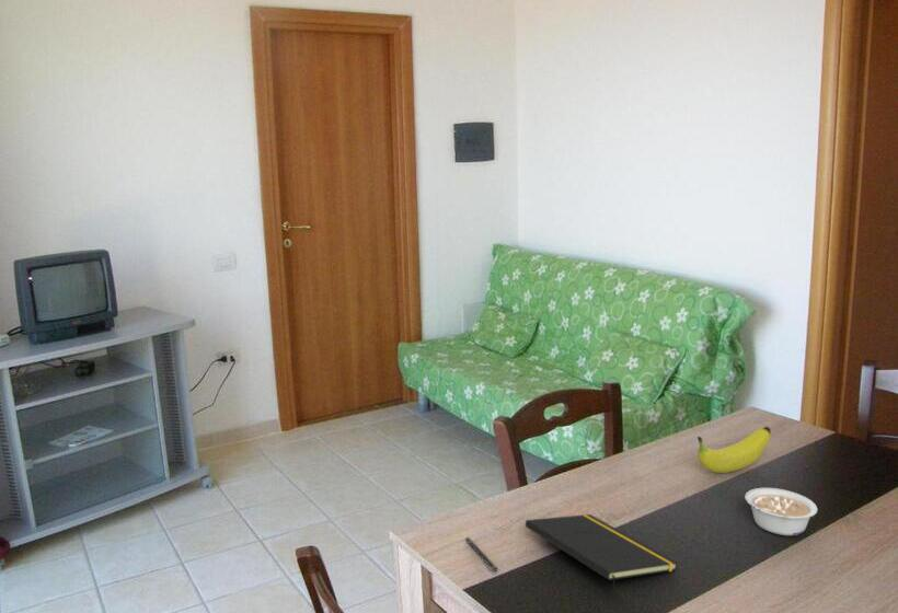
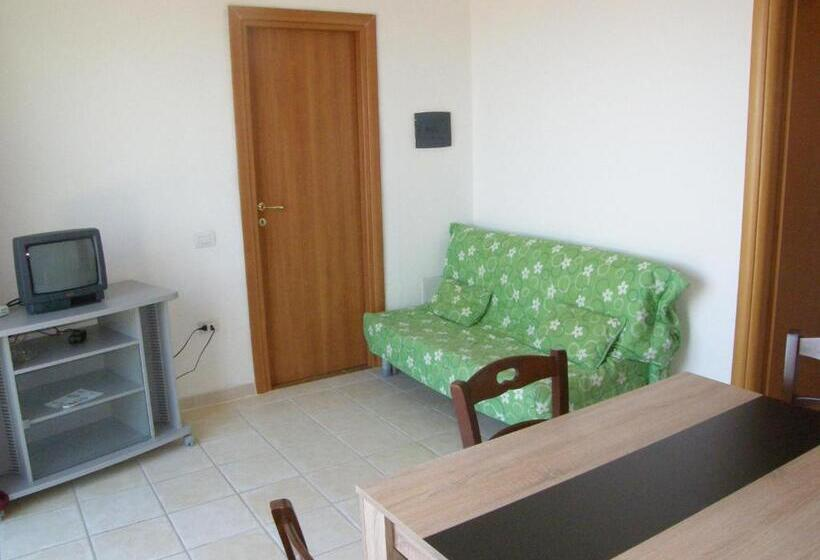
- notepad [525,513,679,601]
- legume [744,487,818,536]
- fruit [696,426,772,474]
- pen [465,536,498,572]
